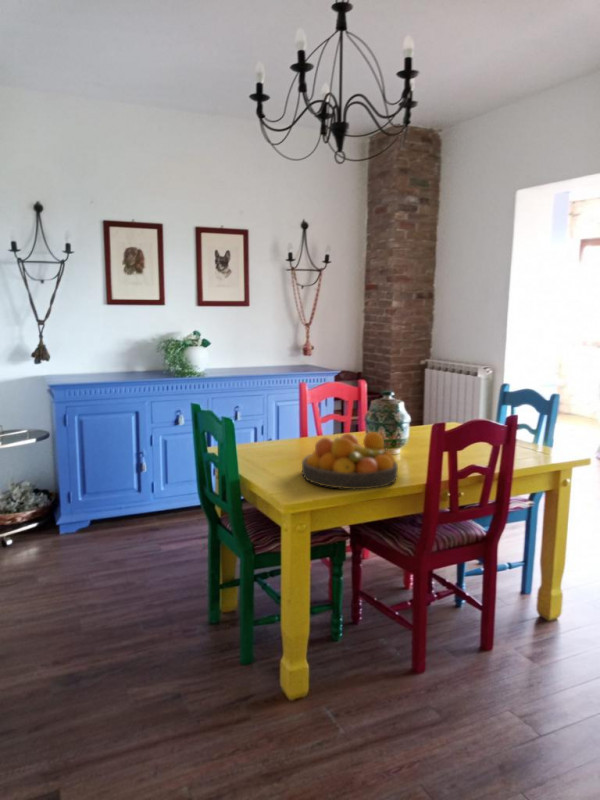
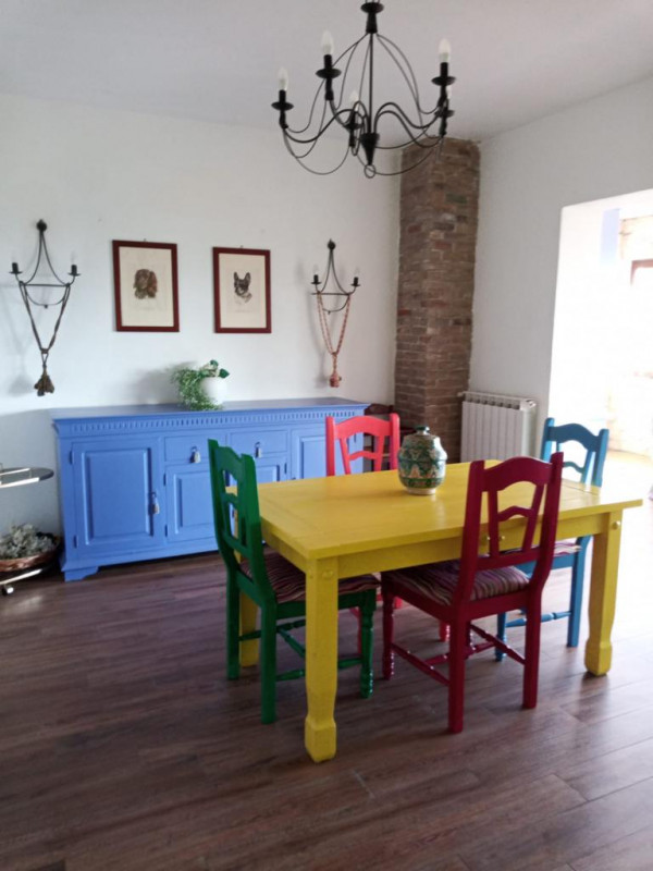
- fruit bowl [301,431,399,491]
